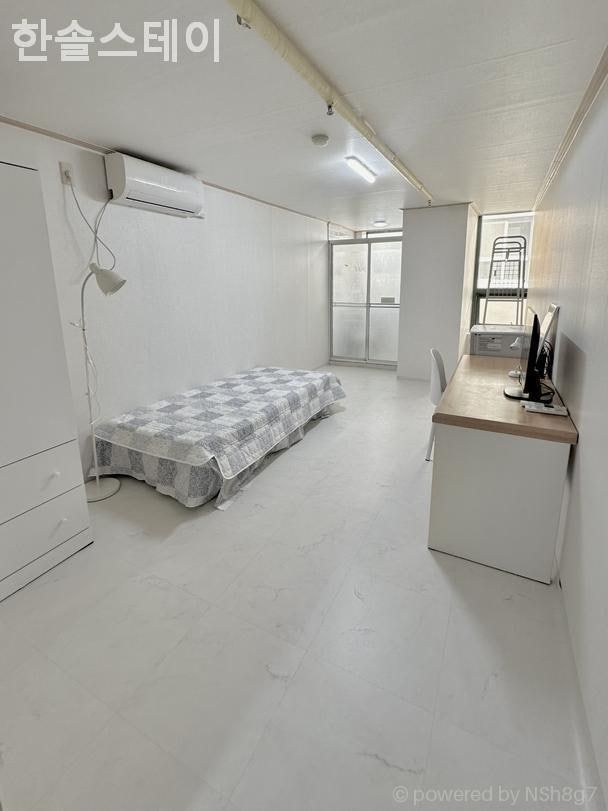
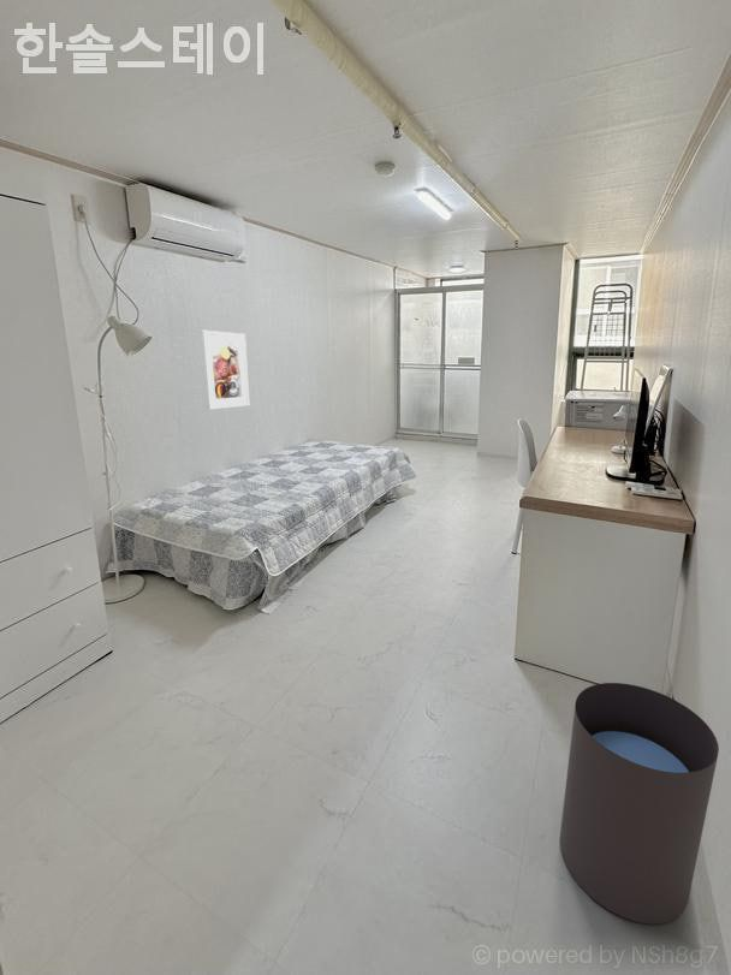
+ waste bin [559,682,720,926]
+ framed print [200,329,250,411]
